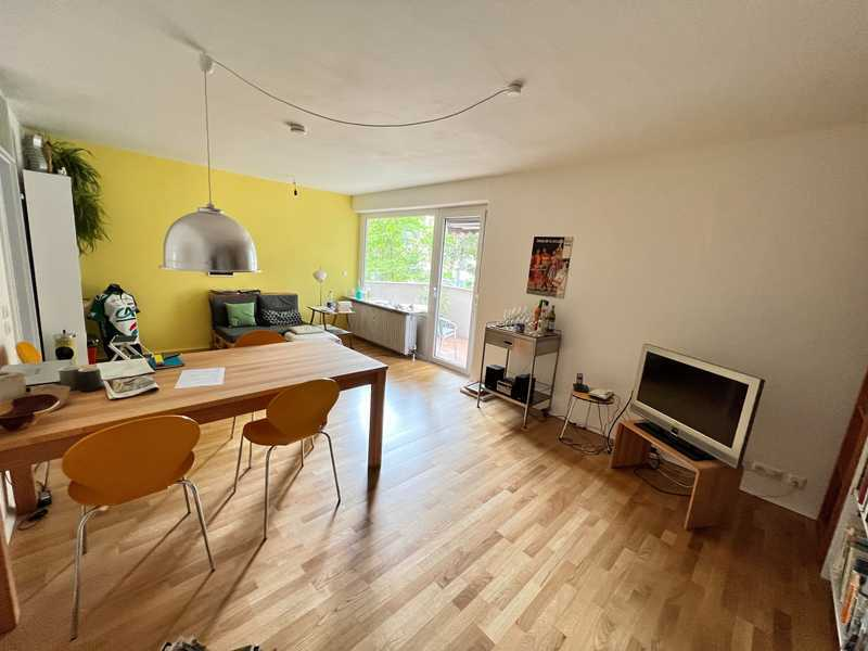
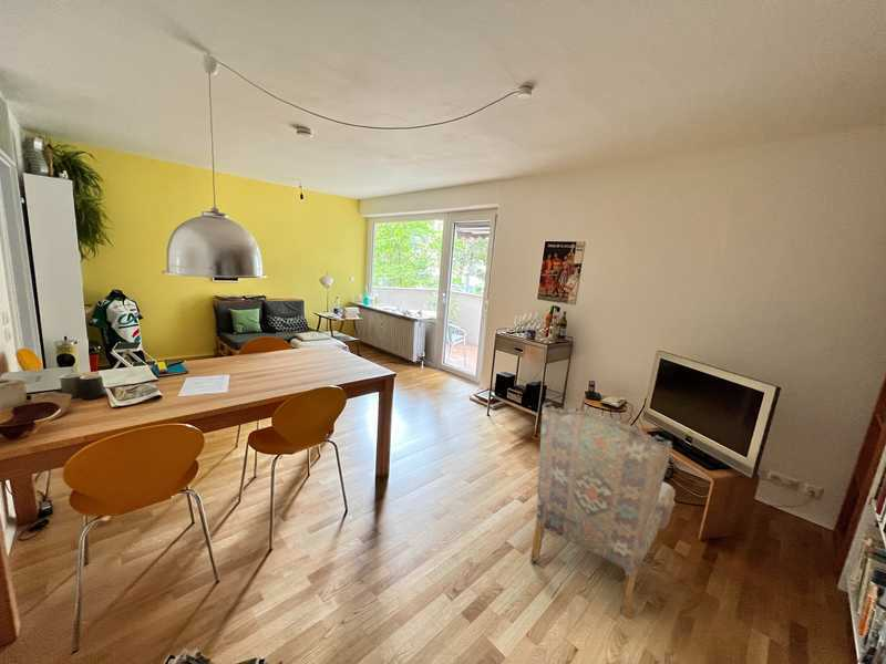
+ armchair [529,402,678,618]
